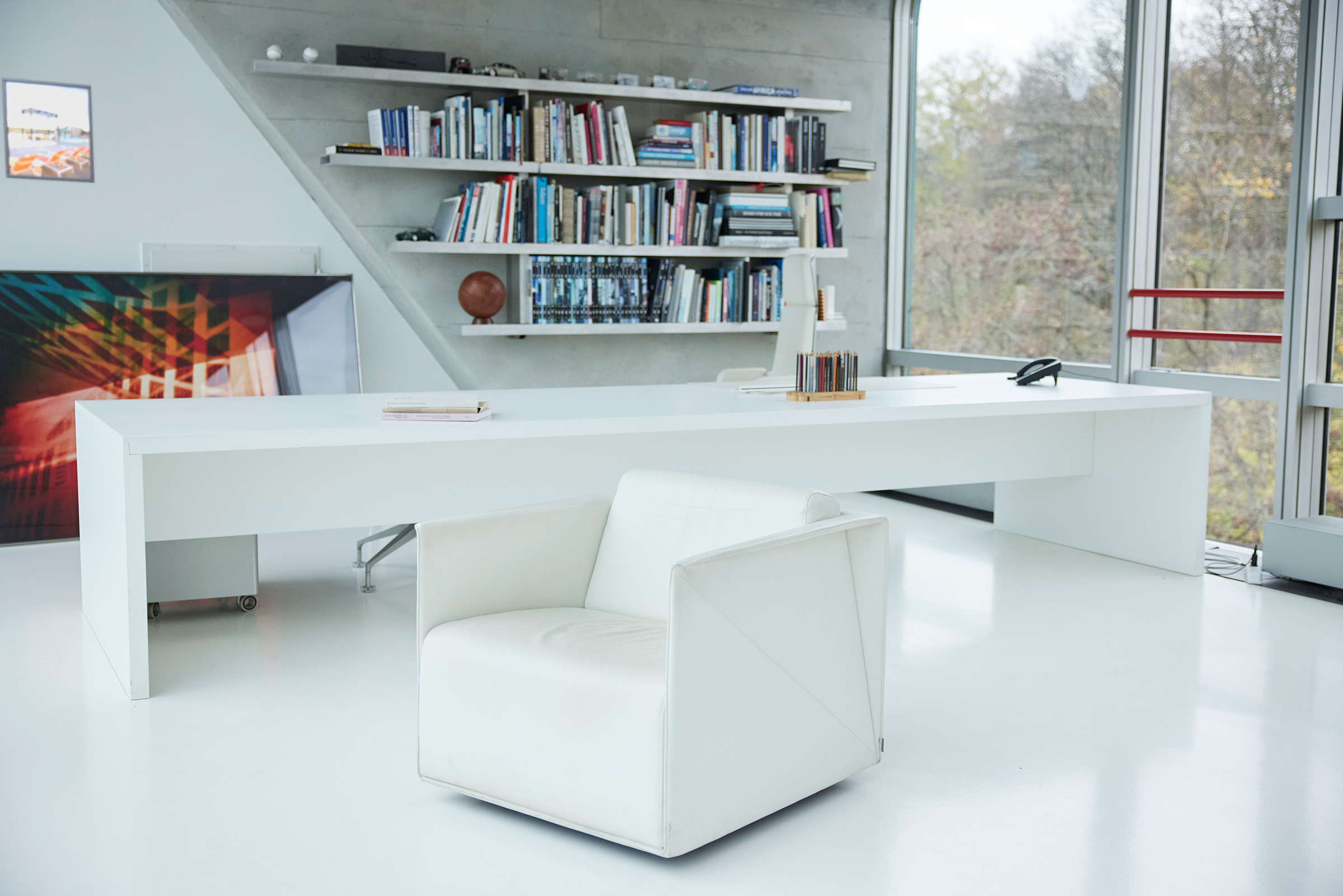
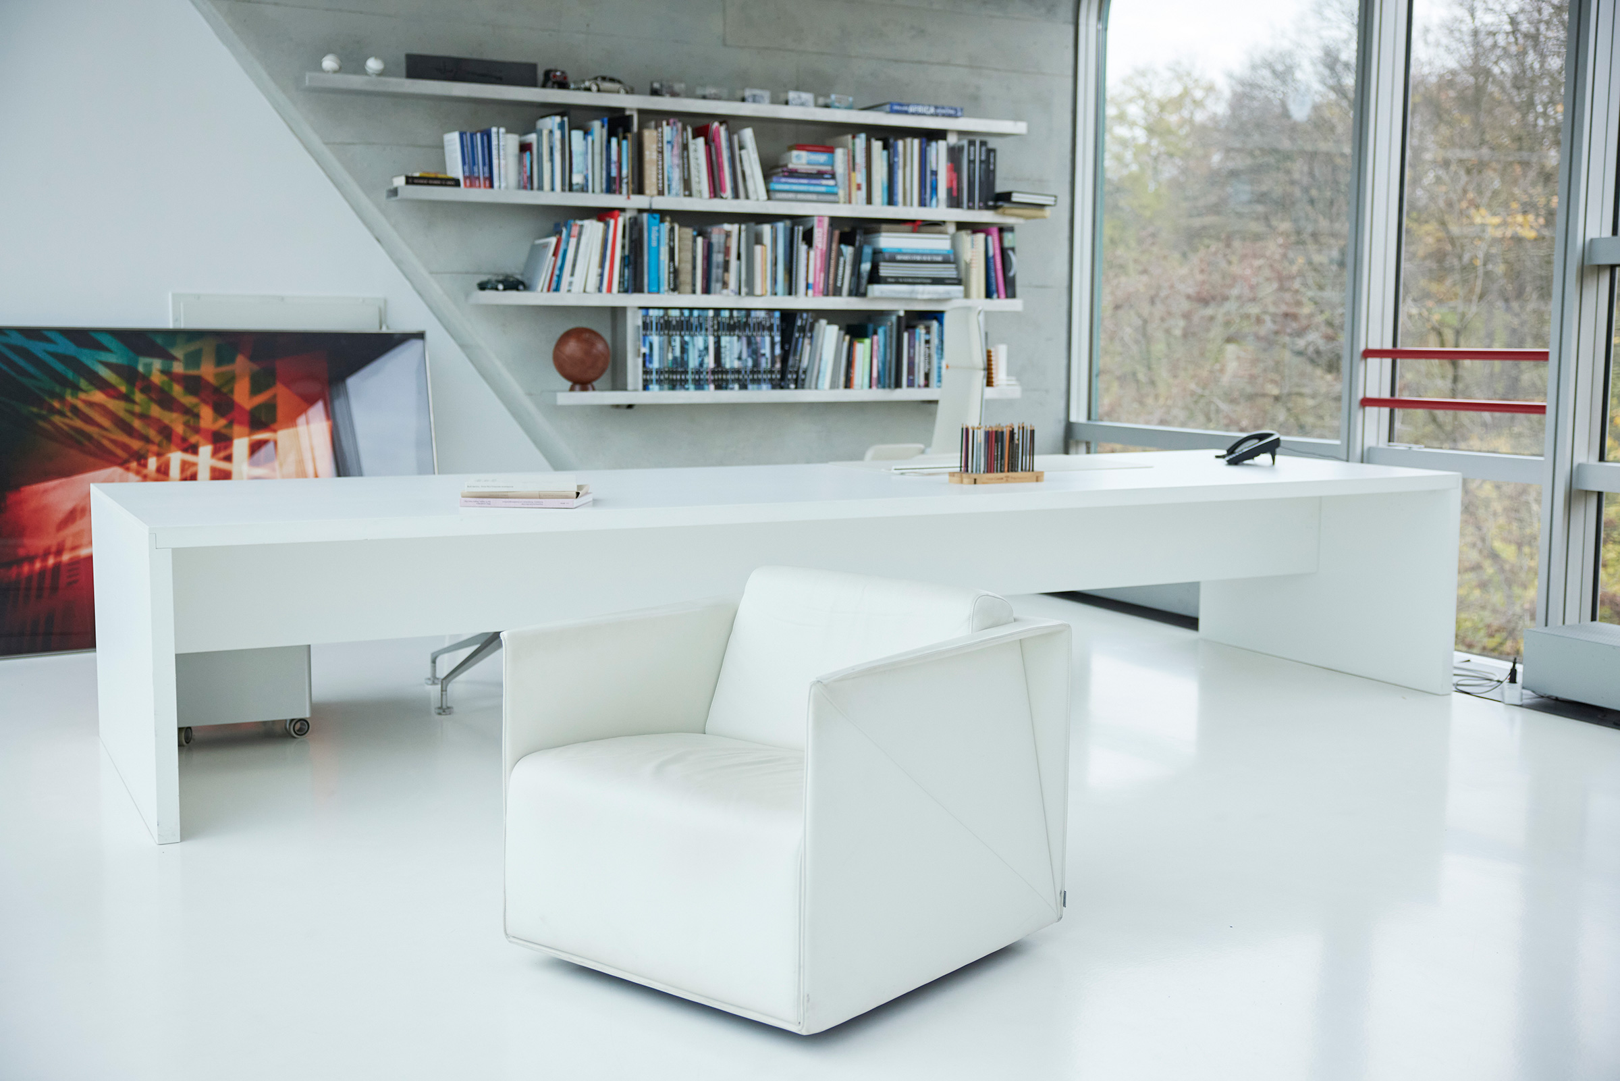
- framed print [1,77,95,184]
